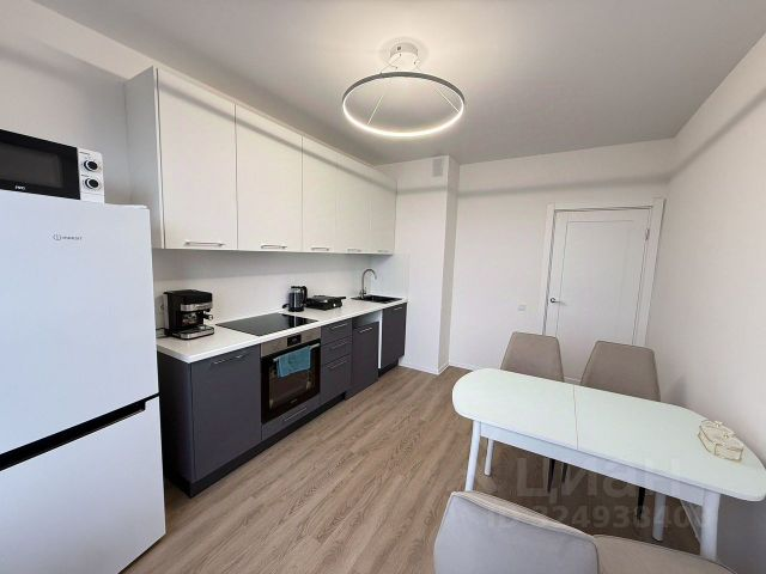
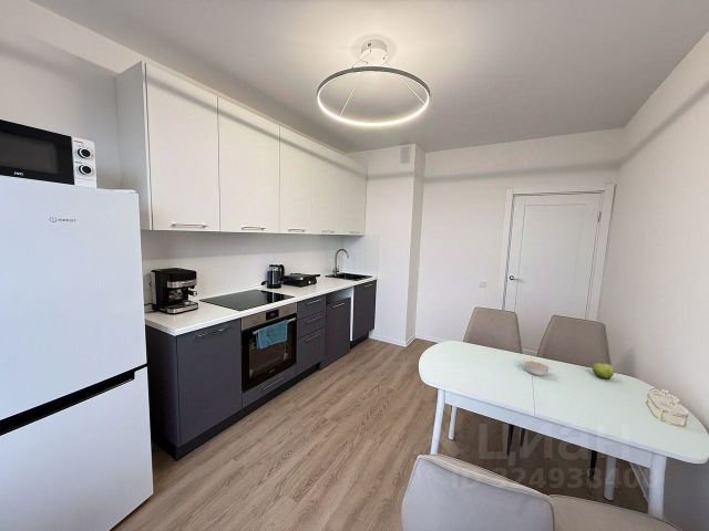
+ legume [521,357,553,377]
+ fruit [592,361,615,381]
